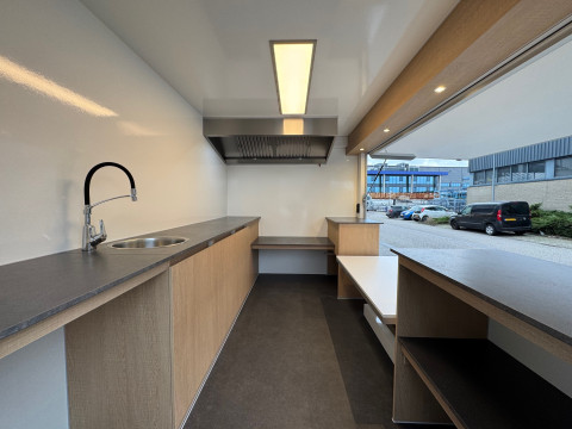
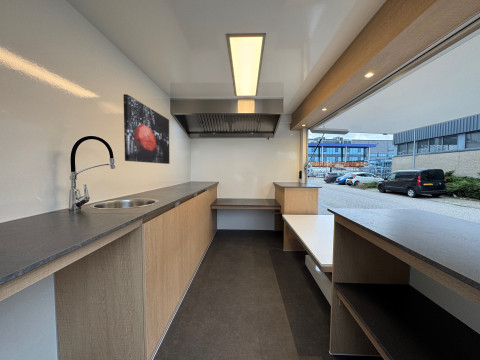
+ wall art [122,93,171,165]
